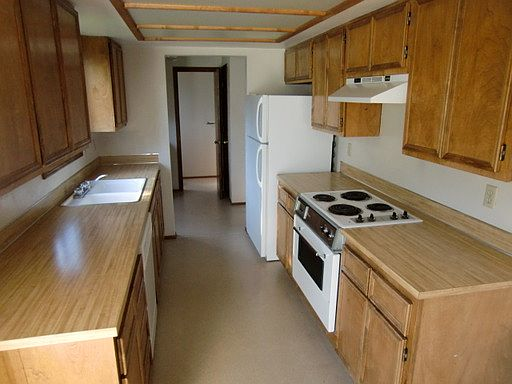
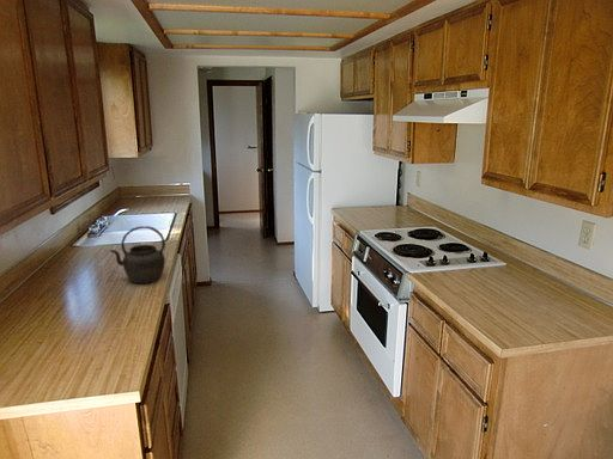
+ kettle [109,225,166,284]
